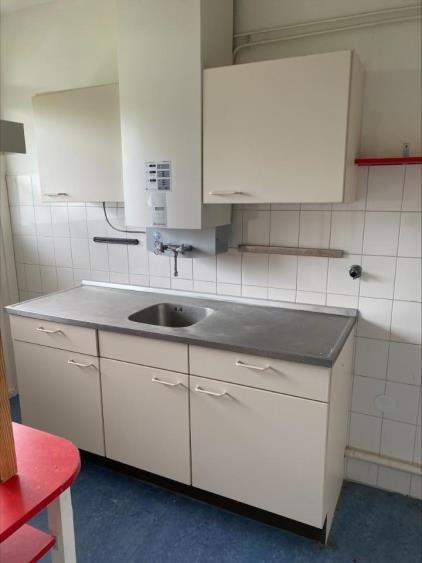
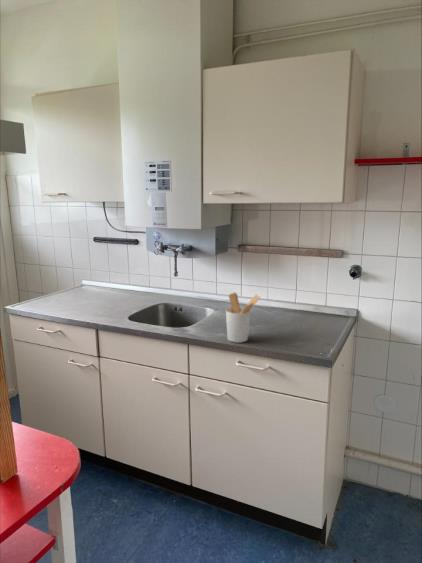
+ utensil holder [225,292,262,344]
